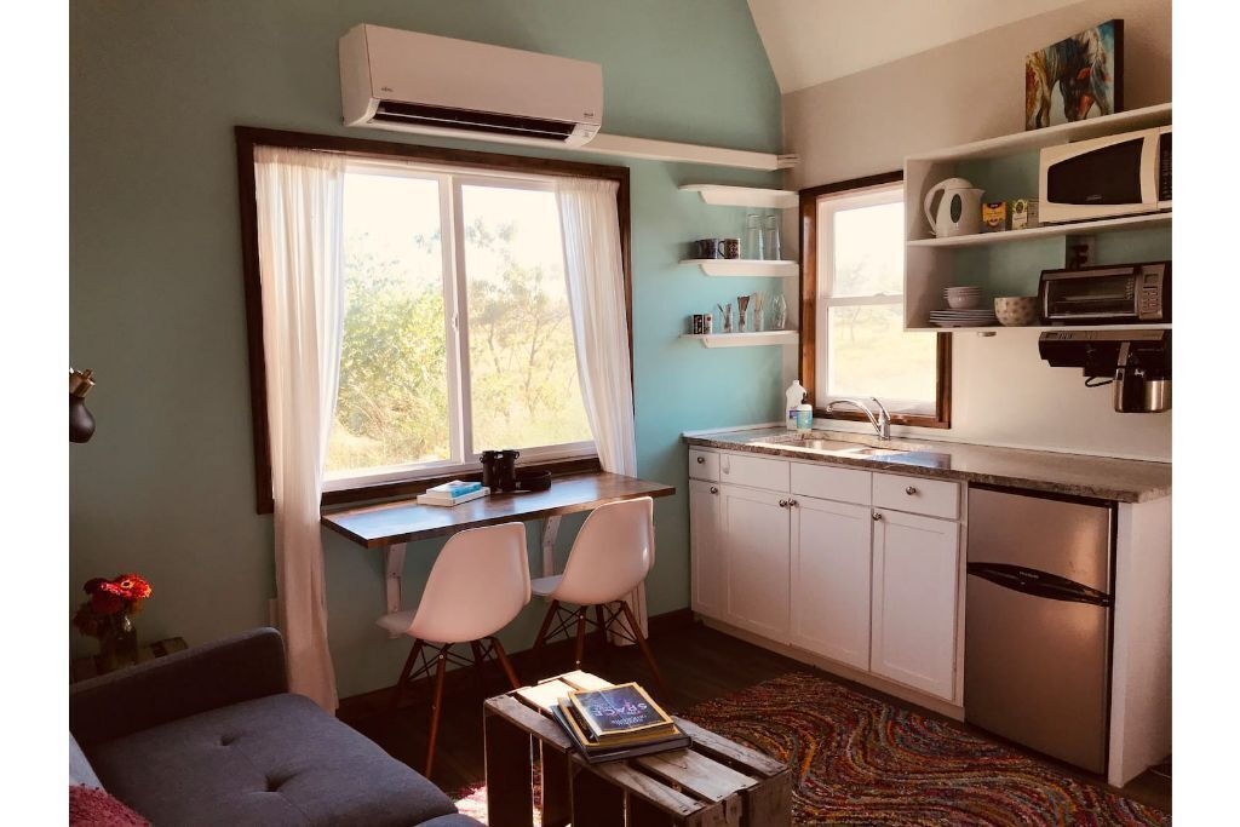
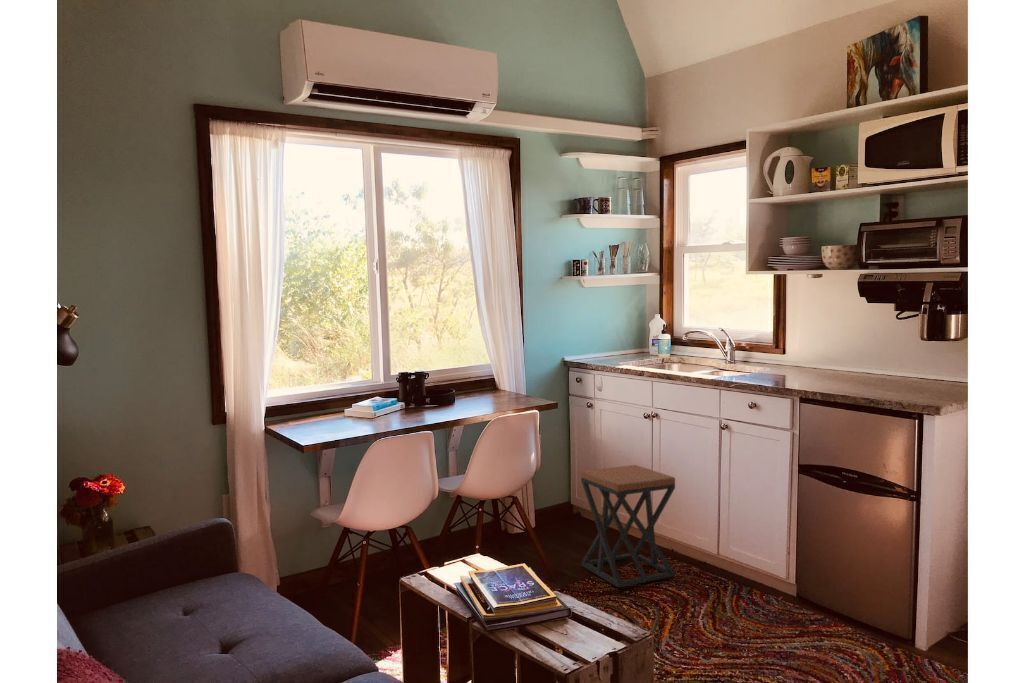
+ stool [580,464,676,589]
